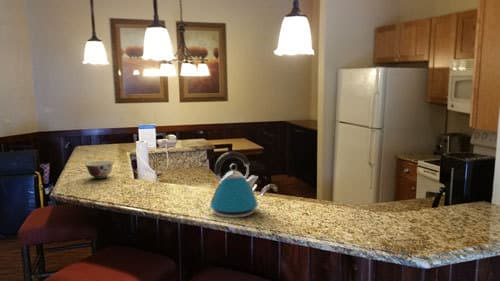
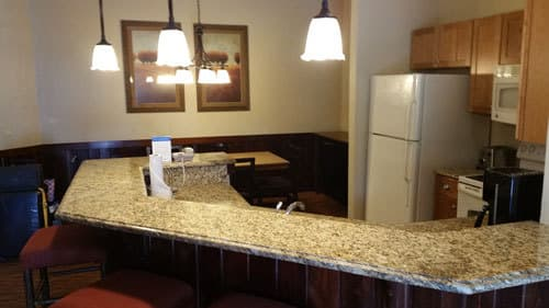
- soup bowl [84,160,115,180]
- kettle [205,151,259,219]
